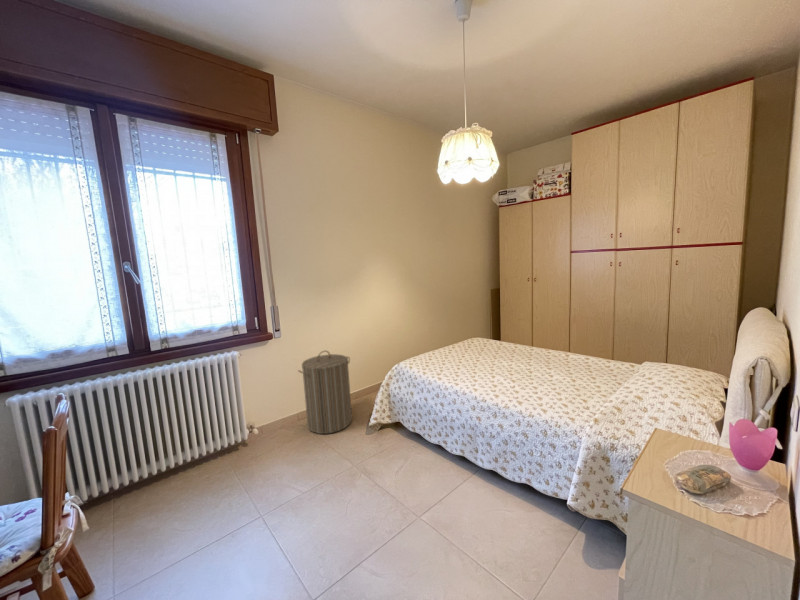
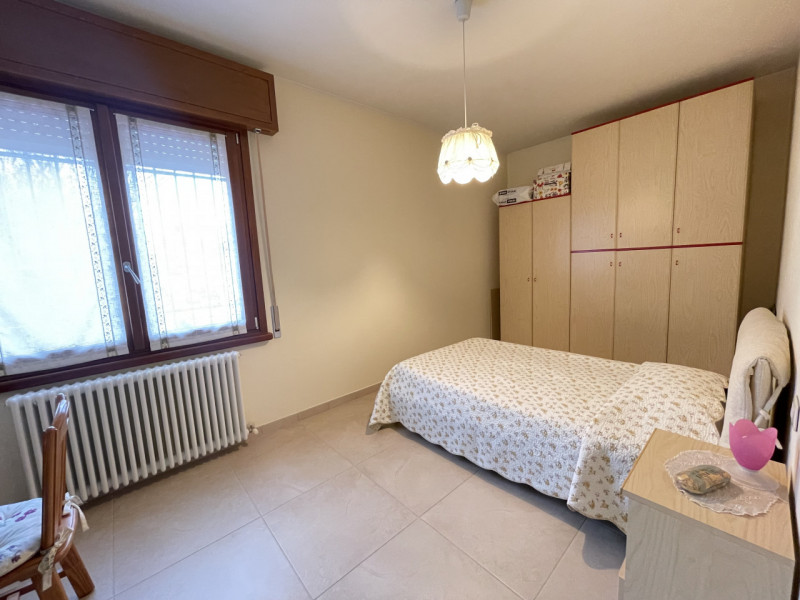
- laundry hamper [297,350,353,435]
